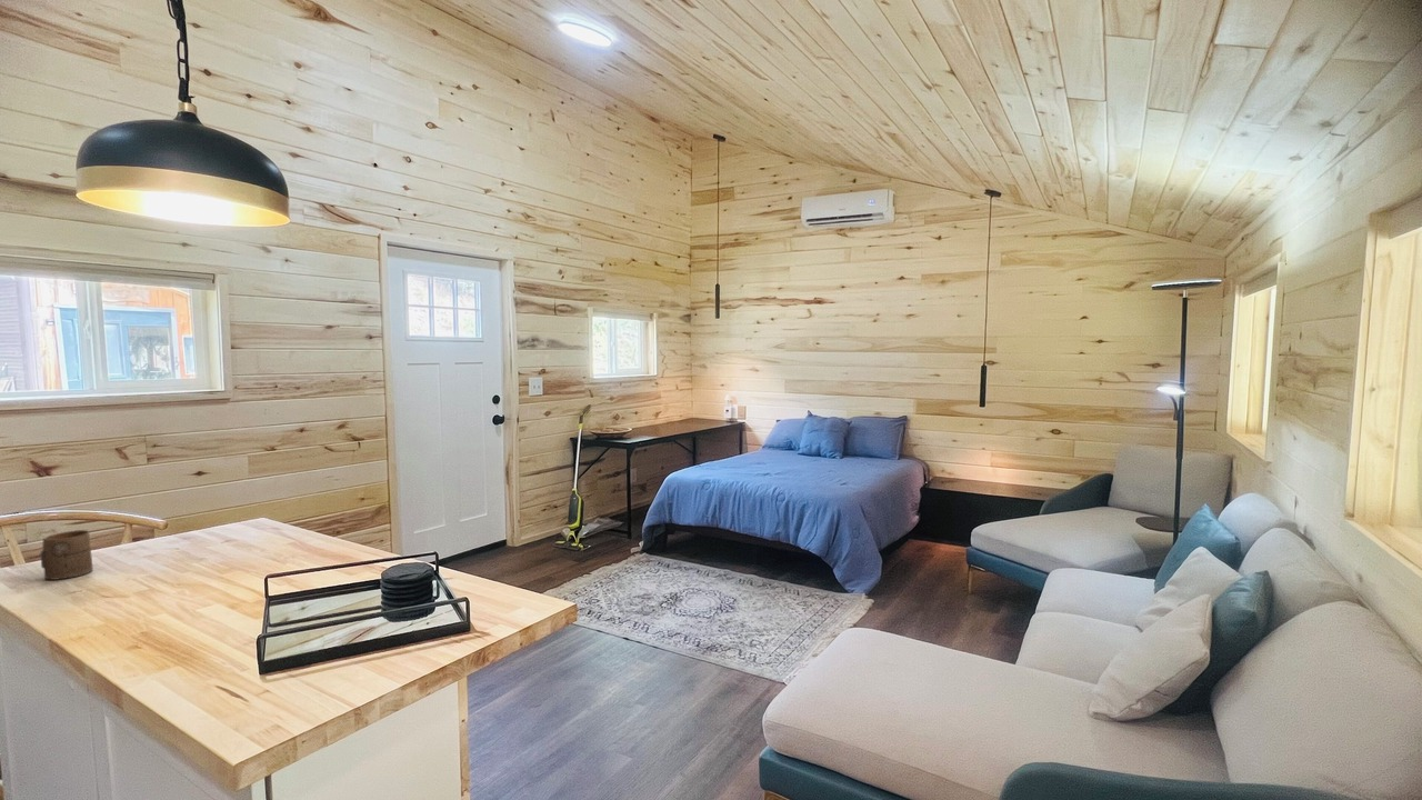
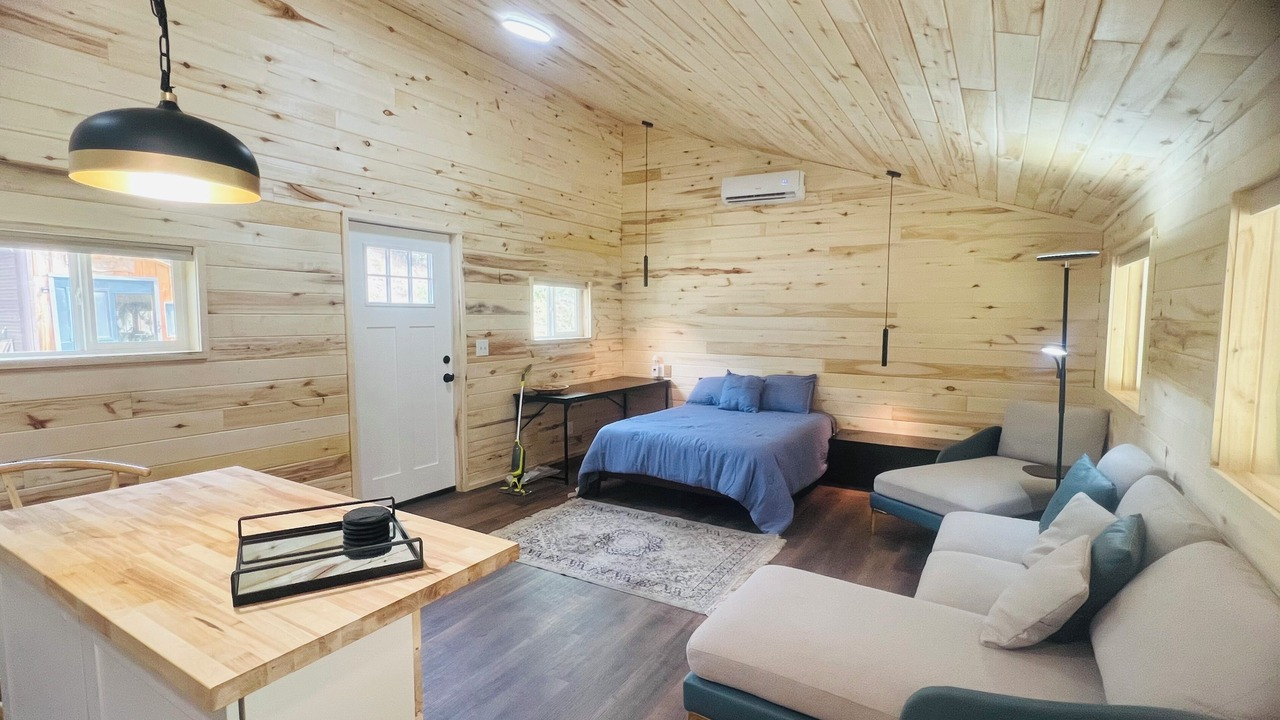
- cup [40,529,94,581]
